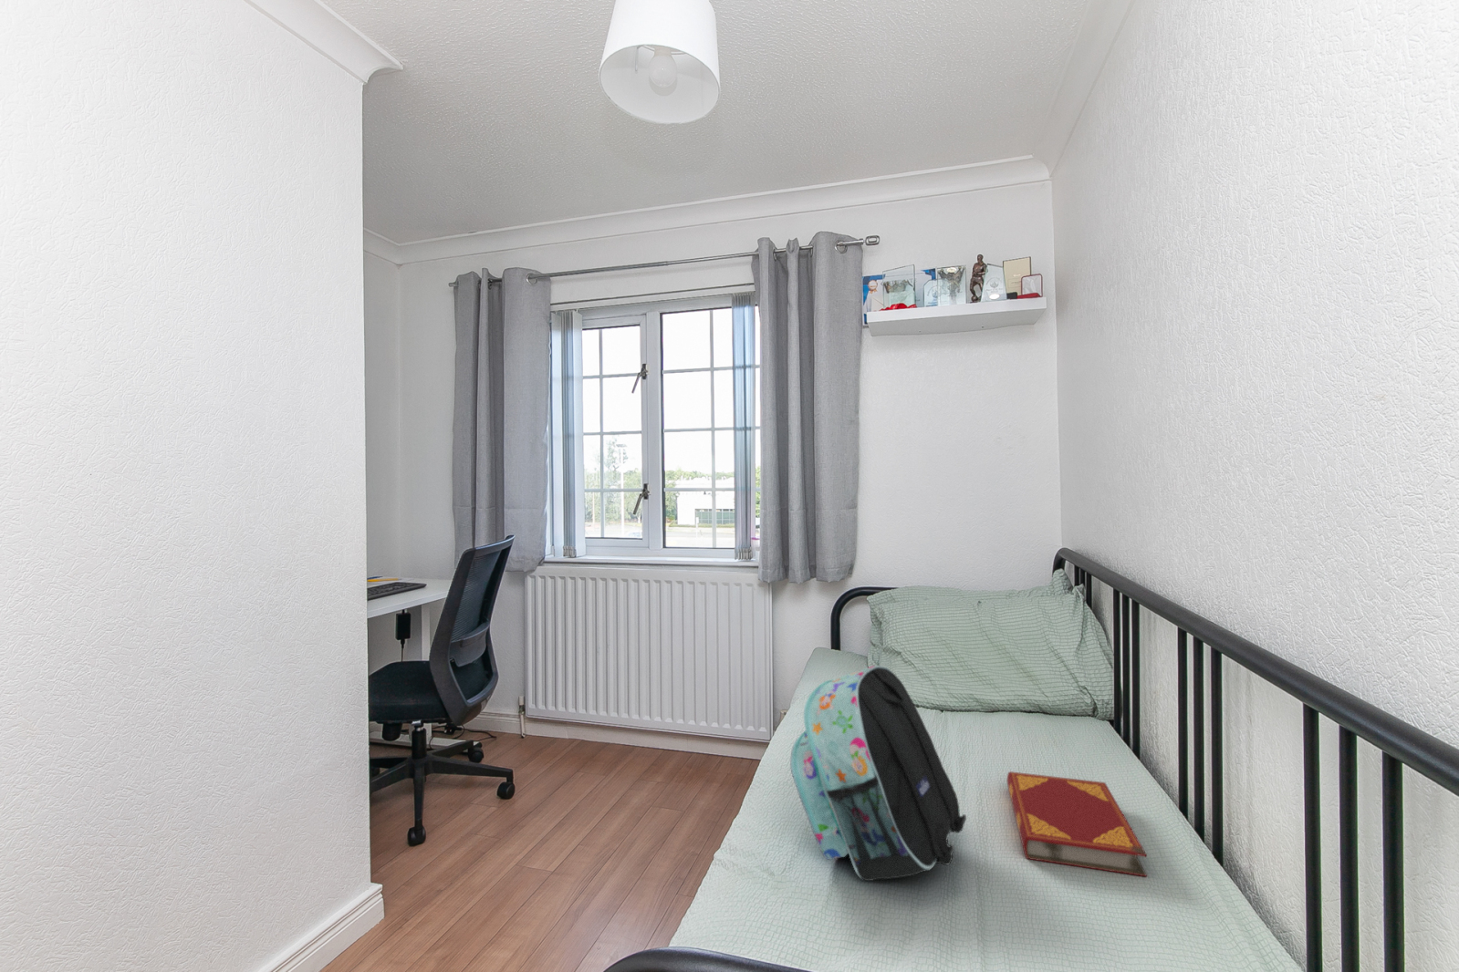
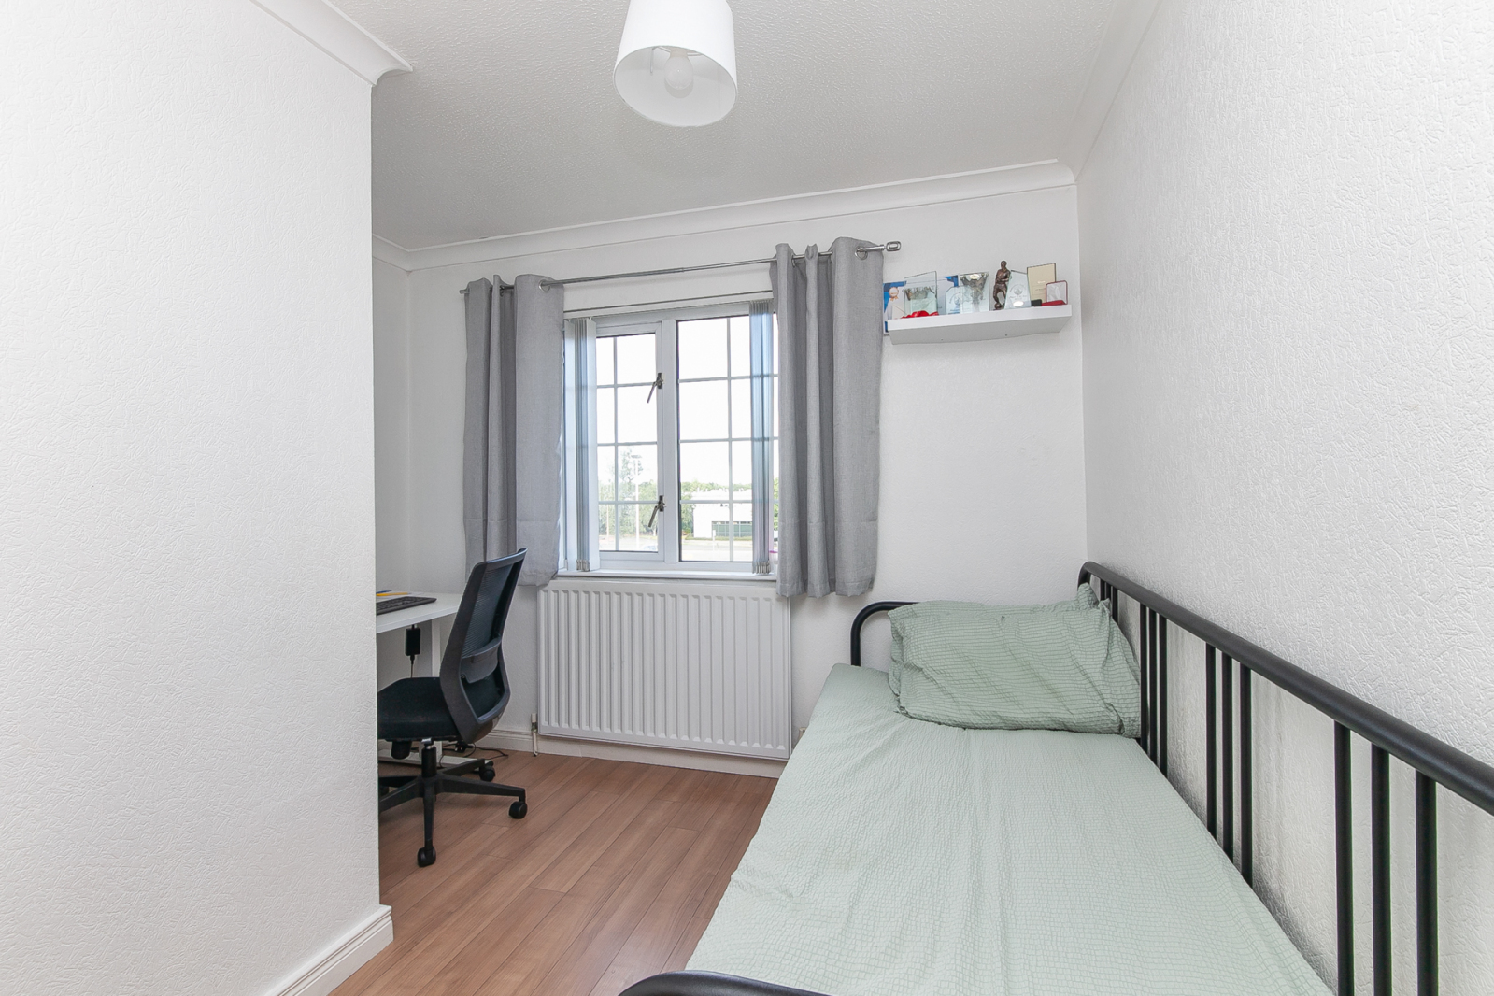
- hardback book [1006,770,1147,878]
- backpack [789,665,967,882]
